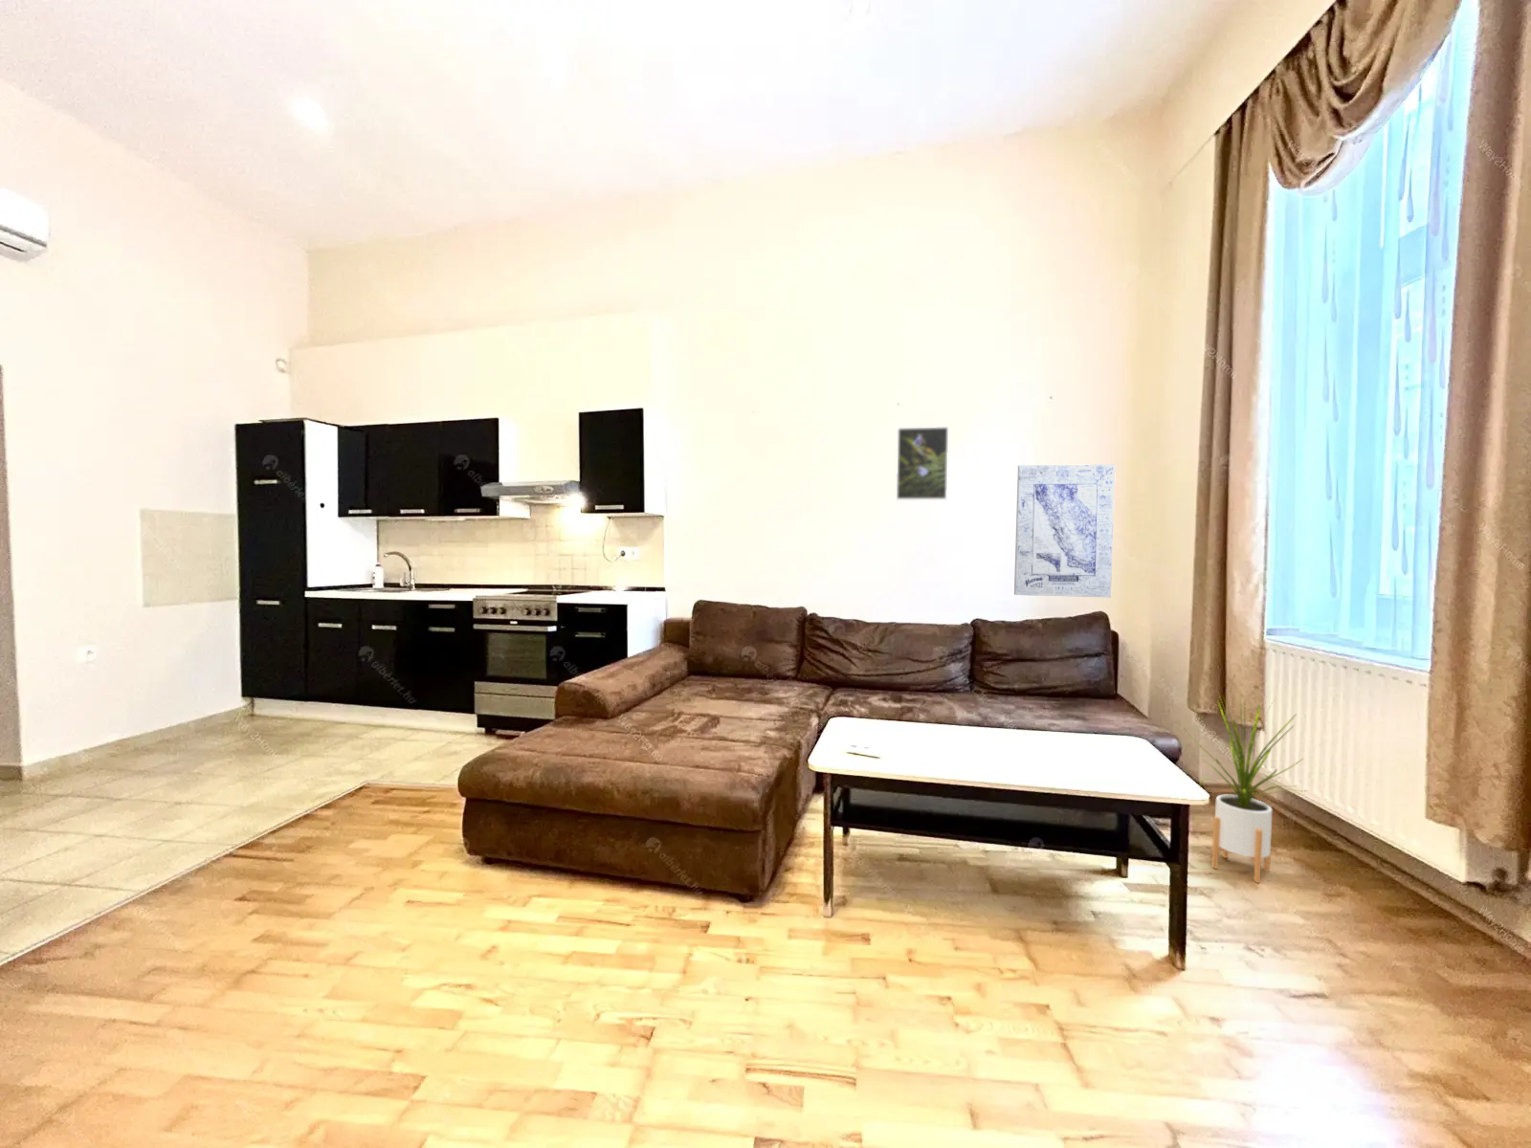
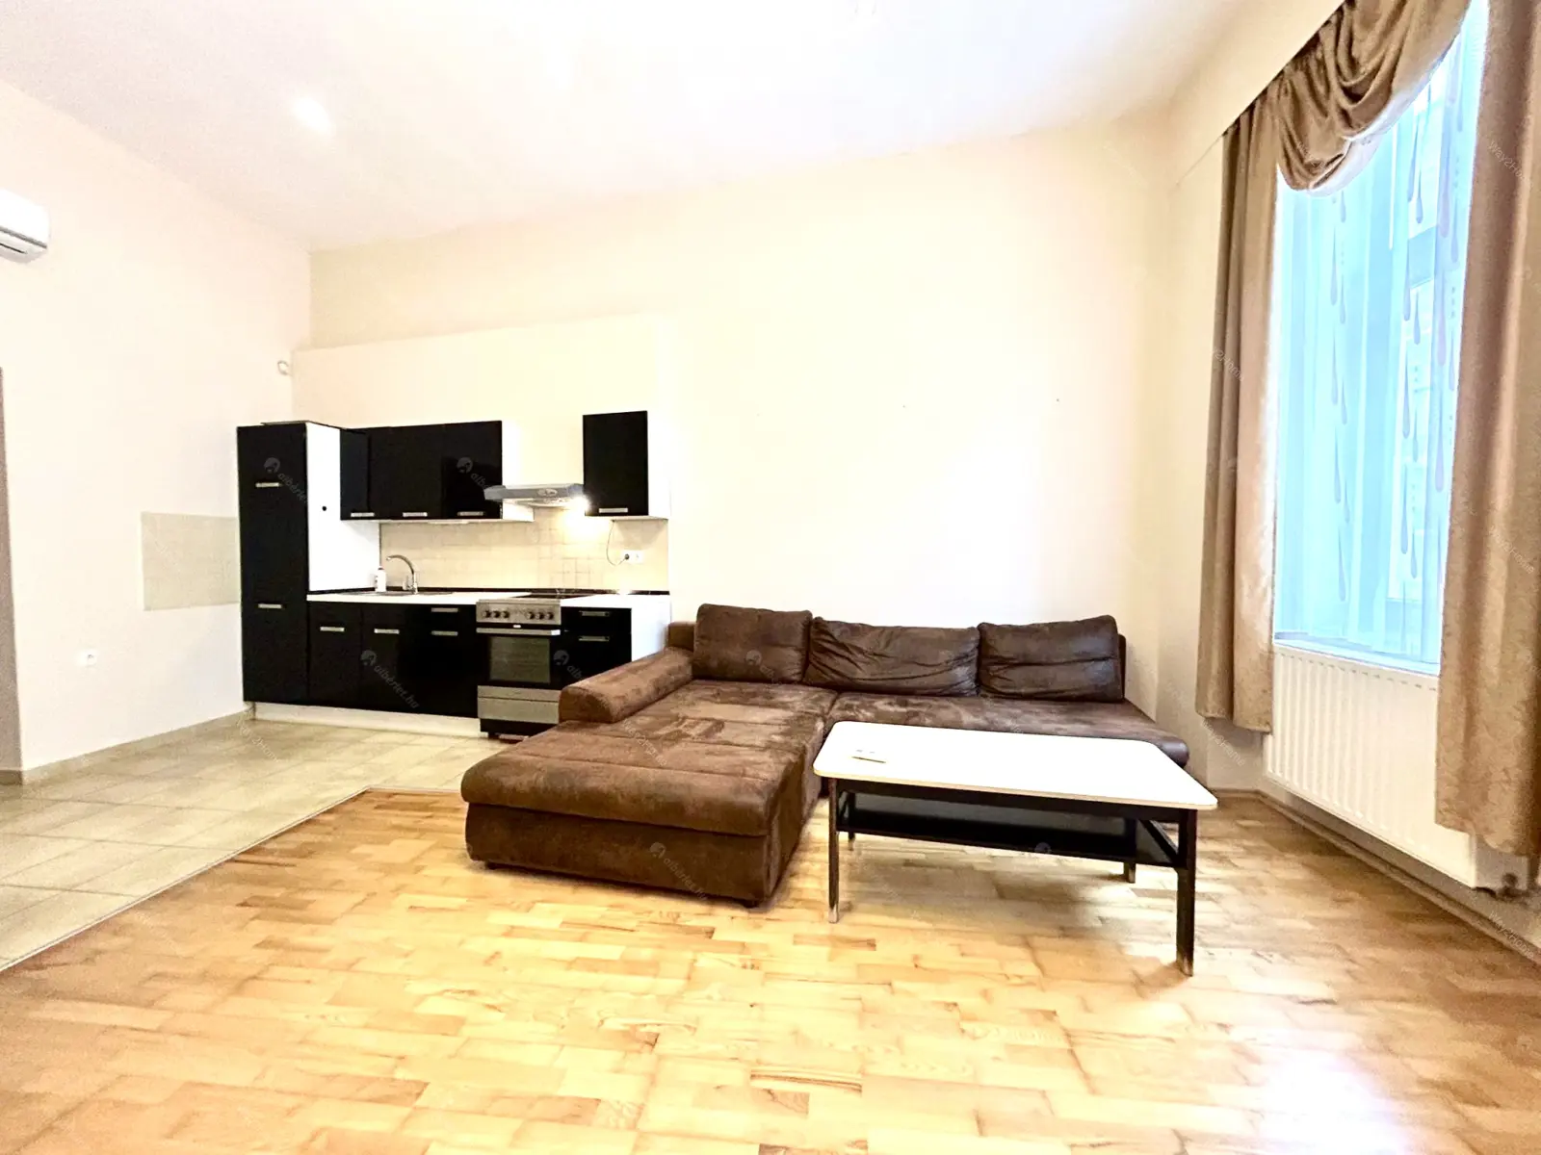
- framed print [896,426,949,500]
- house plant [1181,691,1308,884]
- wall art [1014,463,1116,599]
